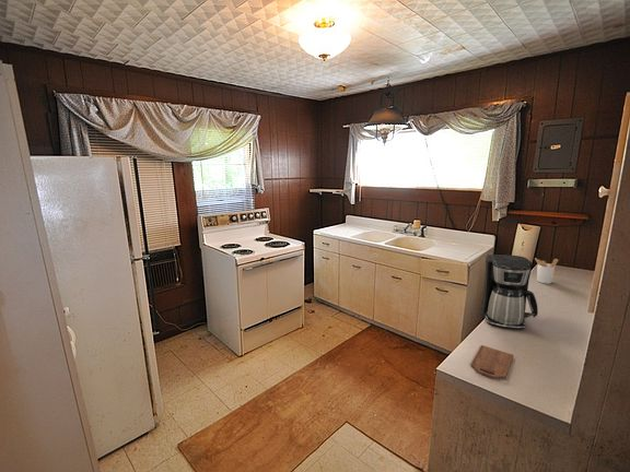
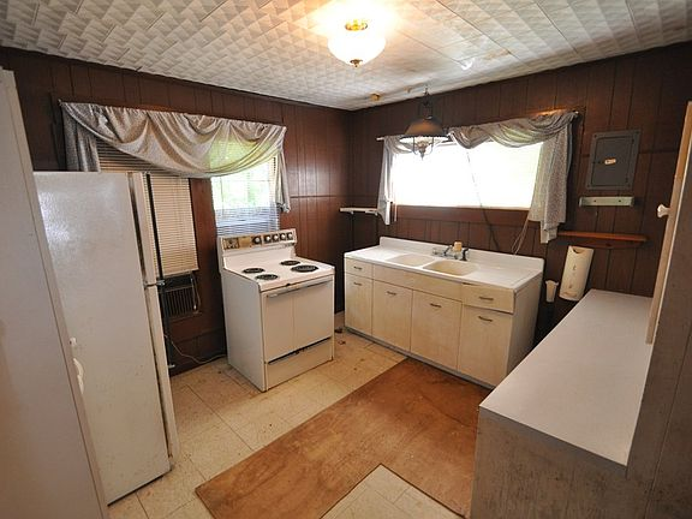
- cutting board [470,344,514,379]
- coffee maker [480,253,539,330]
- utensil holder [534,257,559,285]
